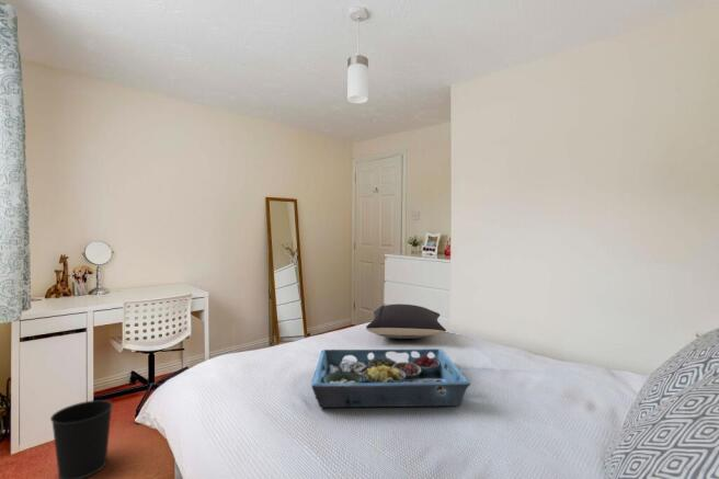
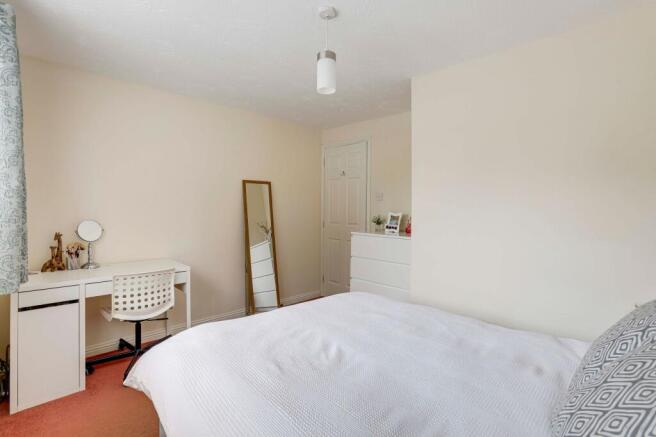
- serving tray [310,347,471,409]
- wastebasket [49,399,114,479]
- pillow [365,303,447,340]
